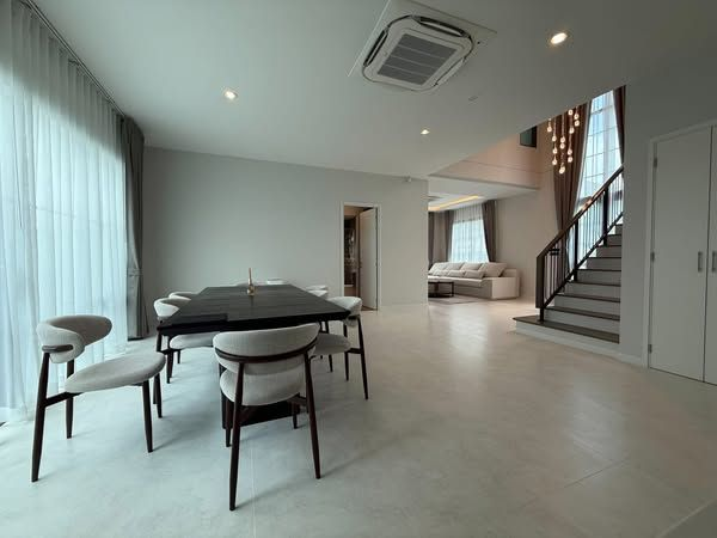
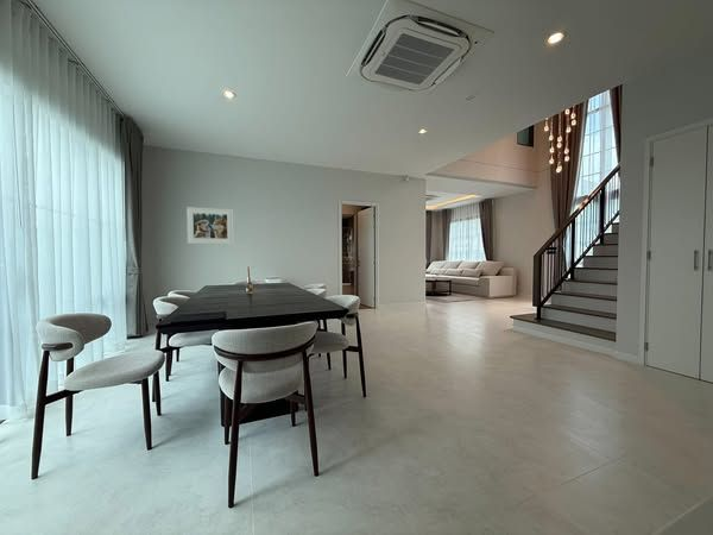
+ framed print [185,206,234,245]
